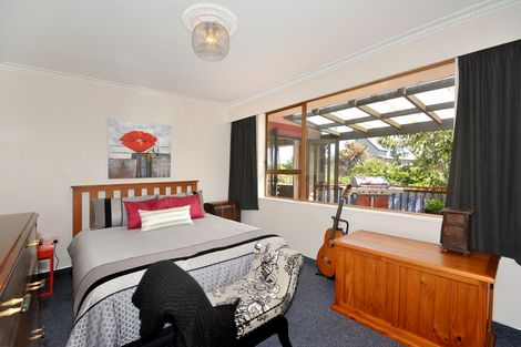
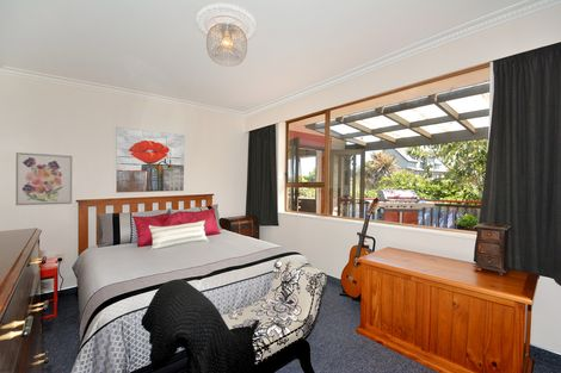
+ wall art [14,151,74,206]
